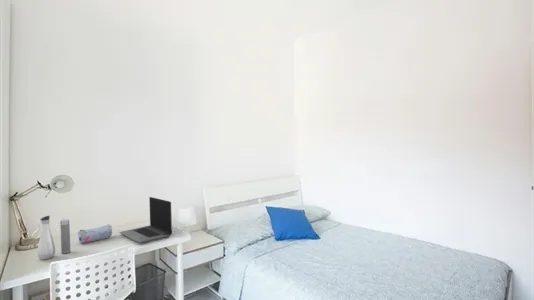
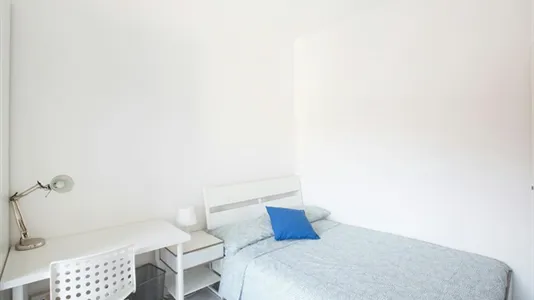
- laptop computer [119,196,173,244]
- pencil case [77,223,113,244]
- water bottle [31,215,71,261]
